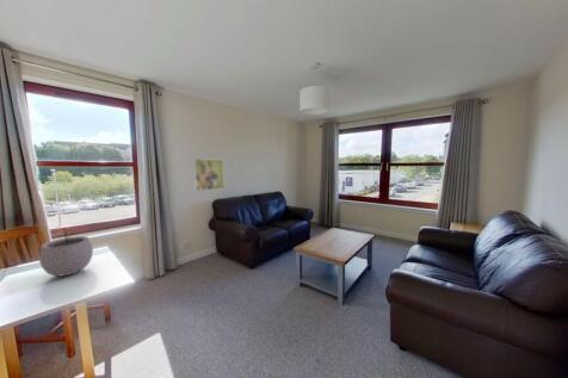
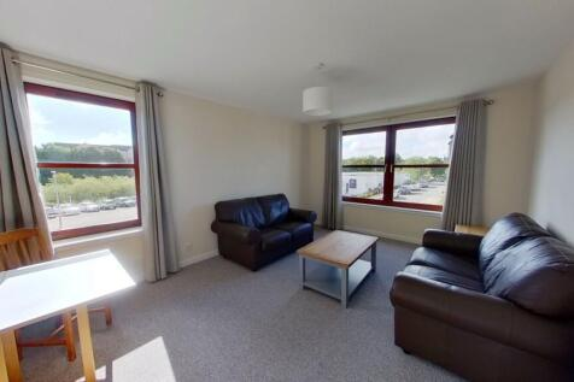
- plant pot [38,227,94,278]
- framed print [192,157,226,192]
